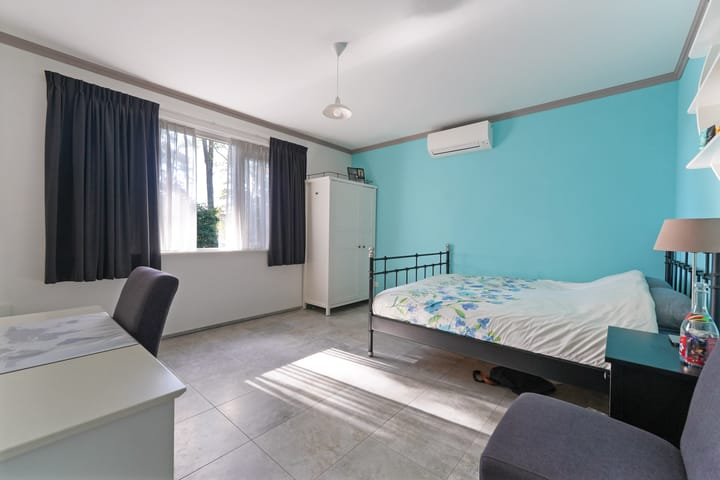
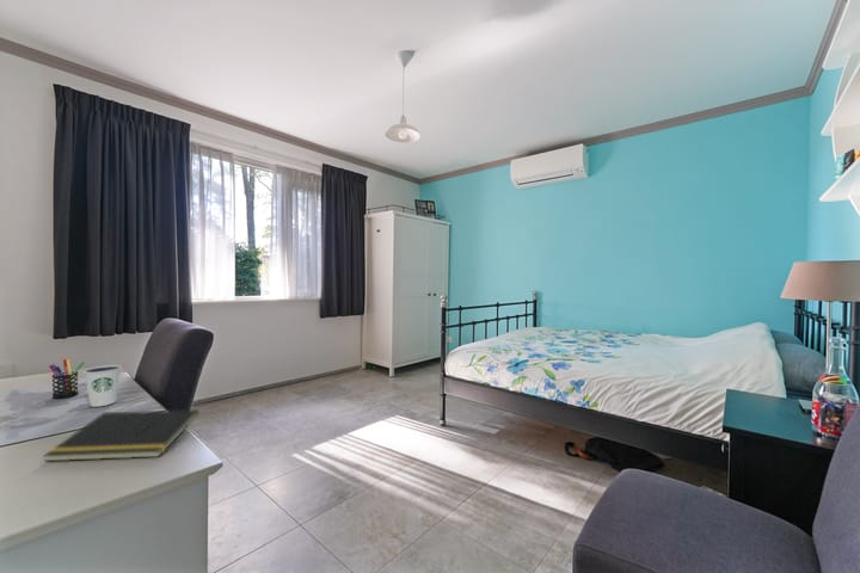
+ dixie cup [82,364,122,408]
+ pen holder [48,358,86,400]
+ notepad [43,408,199,462]
